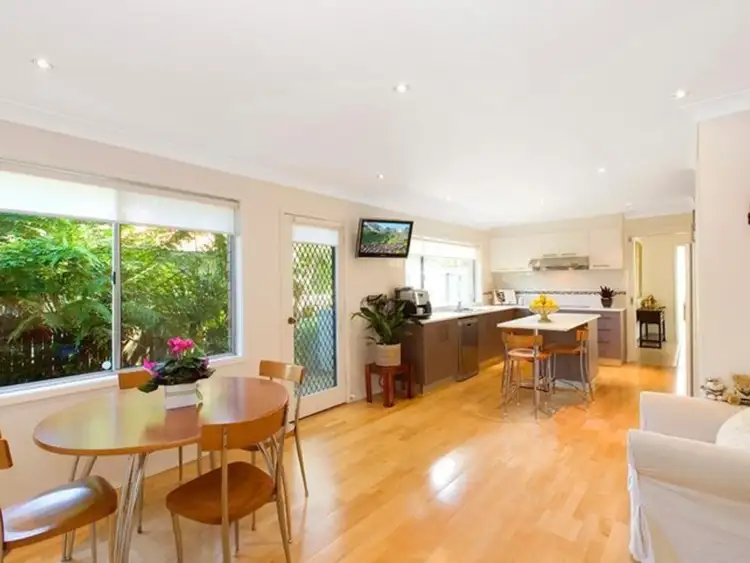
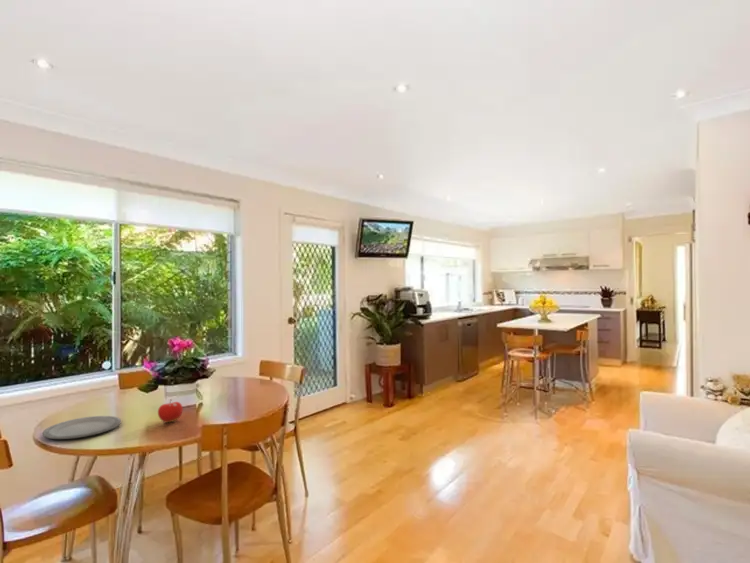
+ plate [41,415,122,440]
+ fruit [157,398,184,423]
